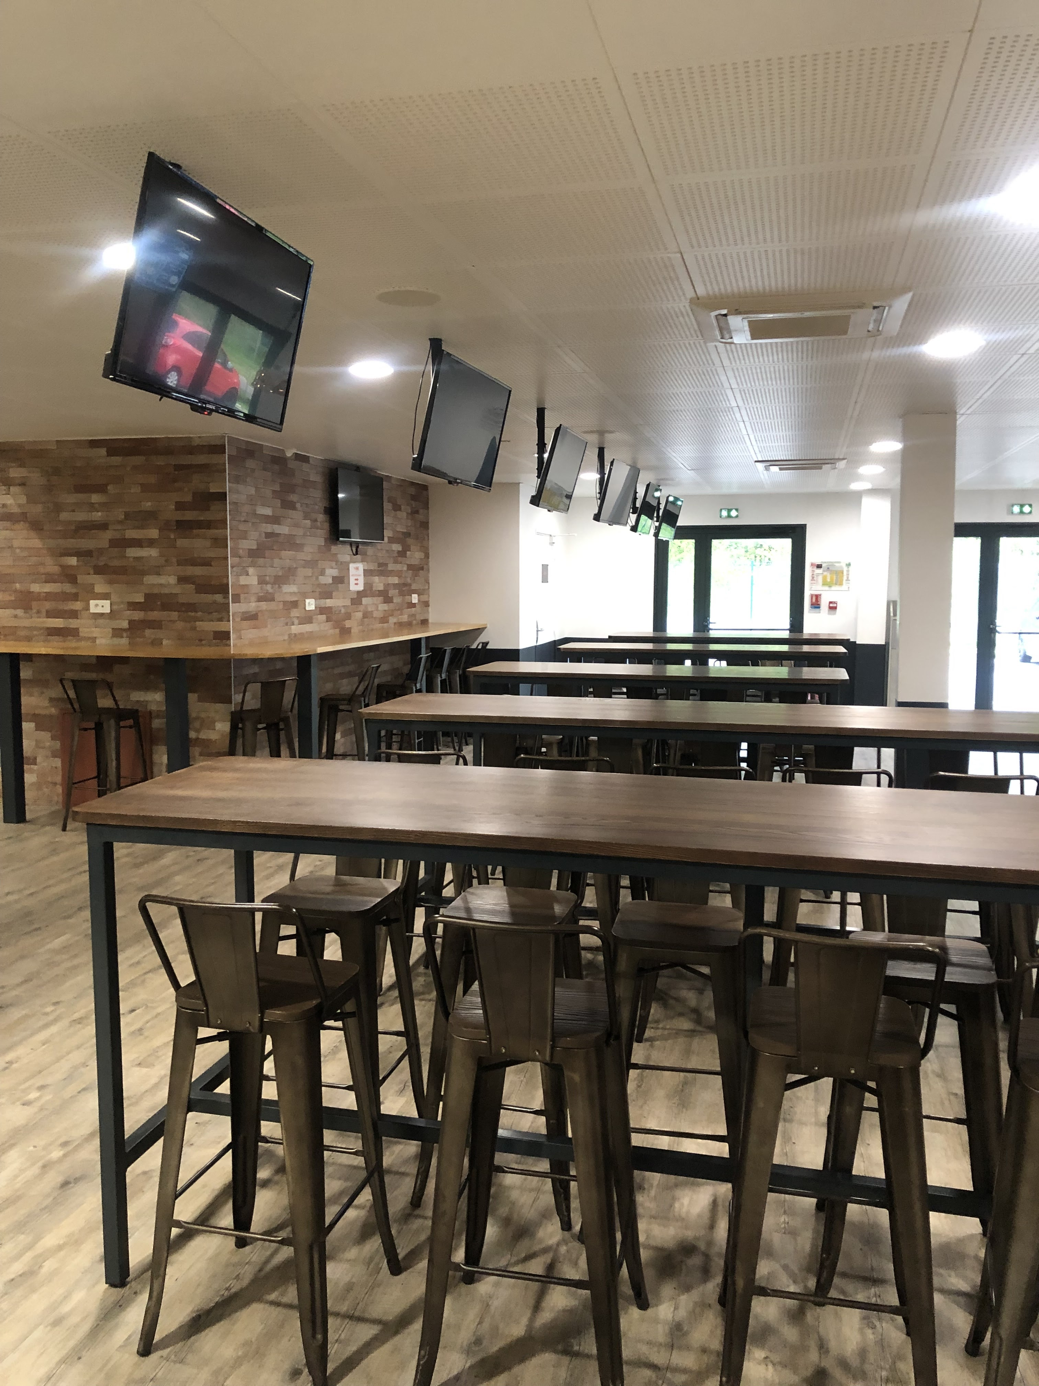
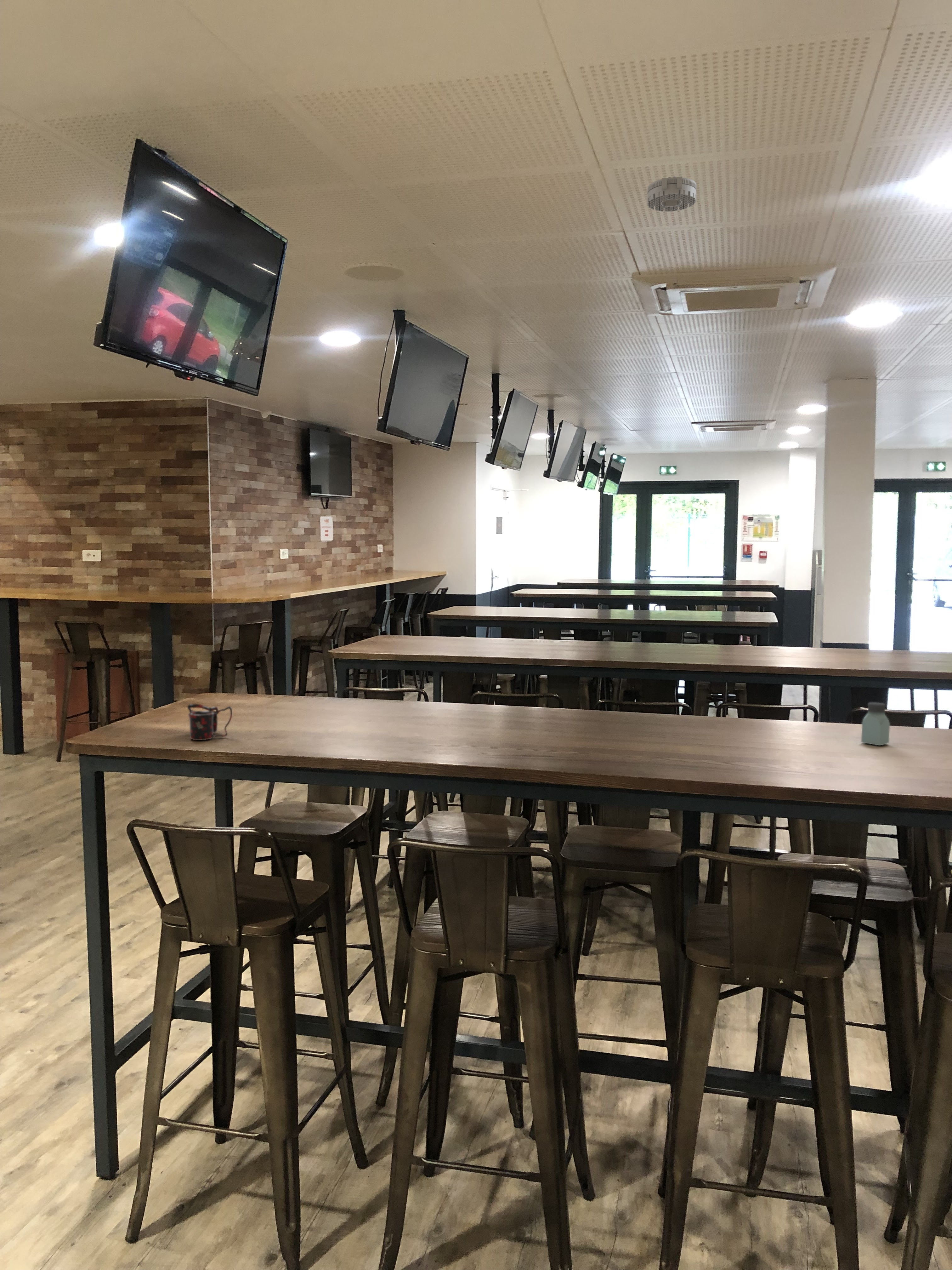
+ saltshaker [861,702,890,746]
+ mug [187,704,233,741]
+ smoke detector [647,176,697,212]
